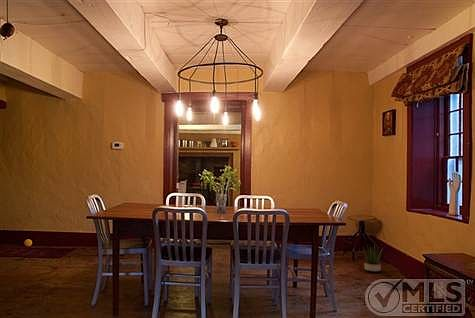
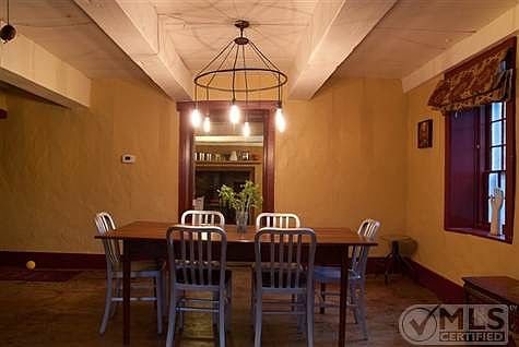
- potted plant [361,244,384,273]
